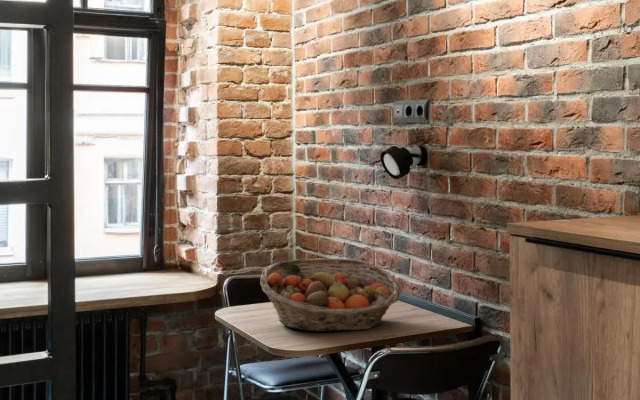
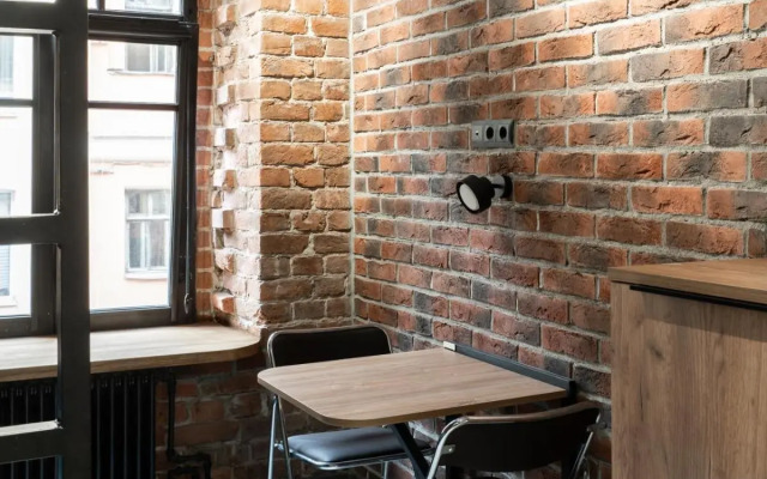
- fruit basket [259,257,402,333]
